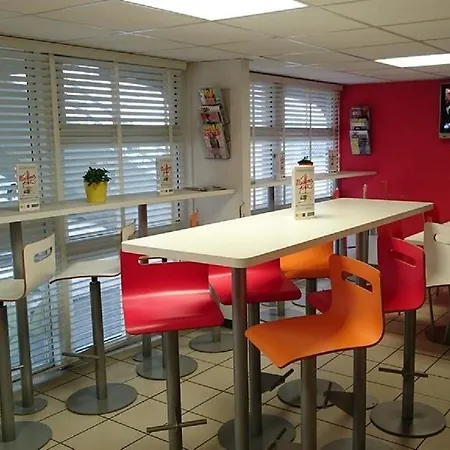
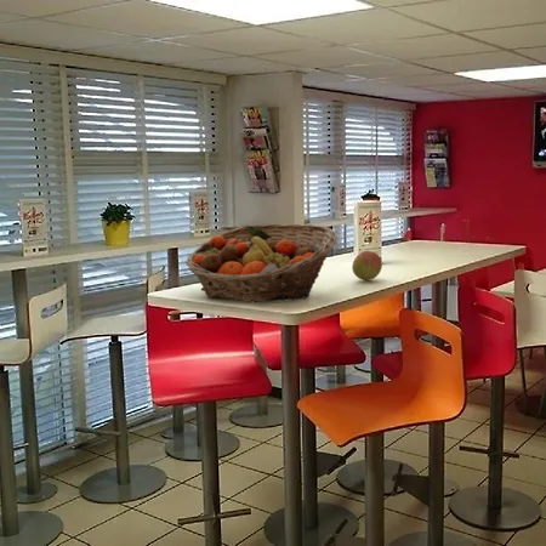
+ fruit [351,250,383,281]
+ fruit basket [184,223,339,303]
